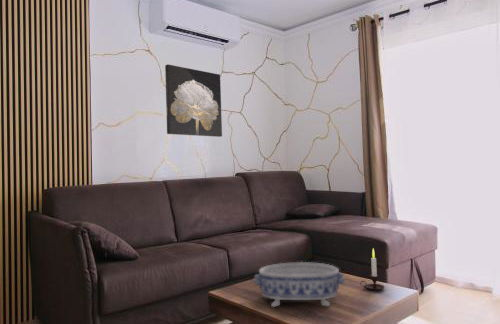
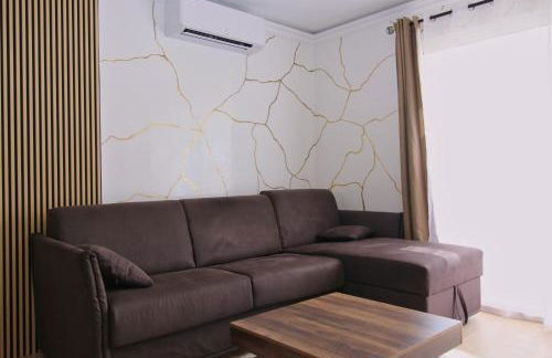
- wall art [164,63,223,138]
- candle [359,247,385,291]
- decorative bowl [253,261,346,308]
